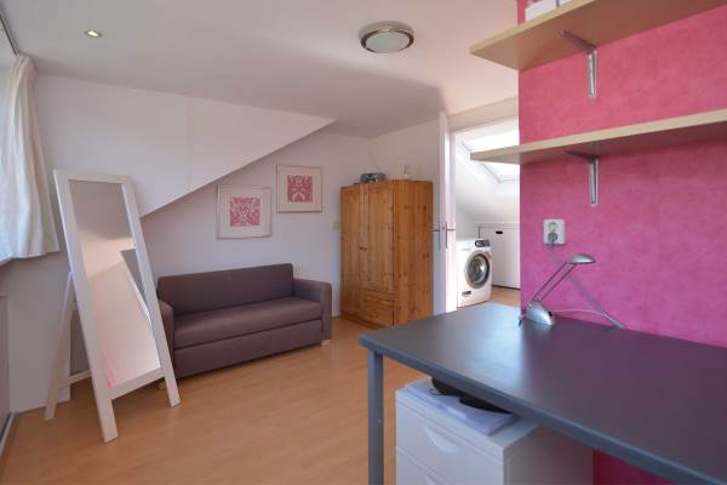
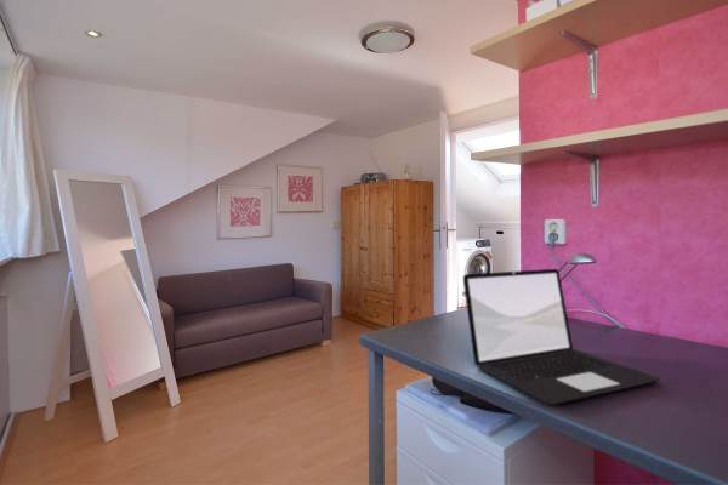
+ laptop [462,268,661,406]
